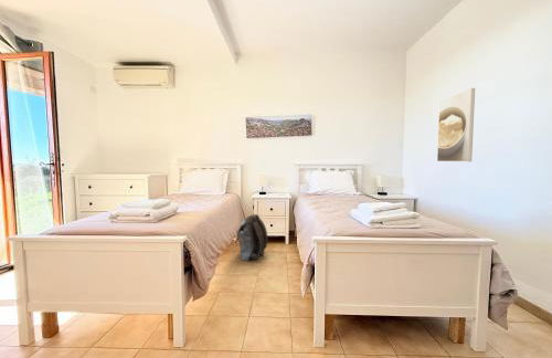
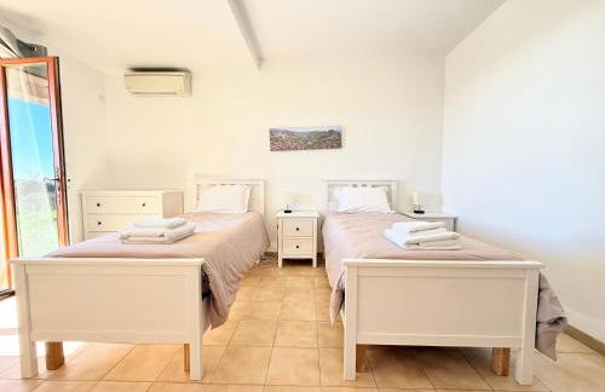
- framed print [436,87,476,162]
- backpack [236,213,268,262]
